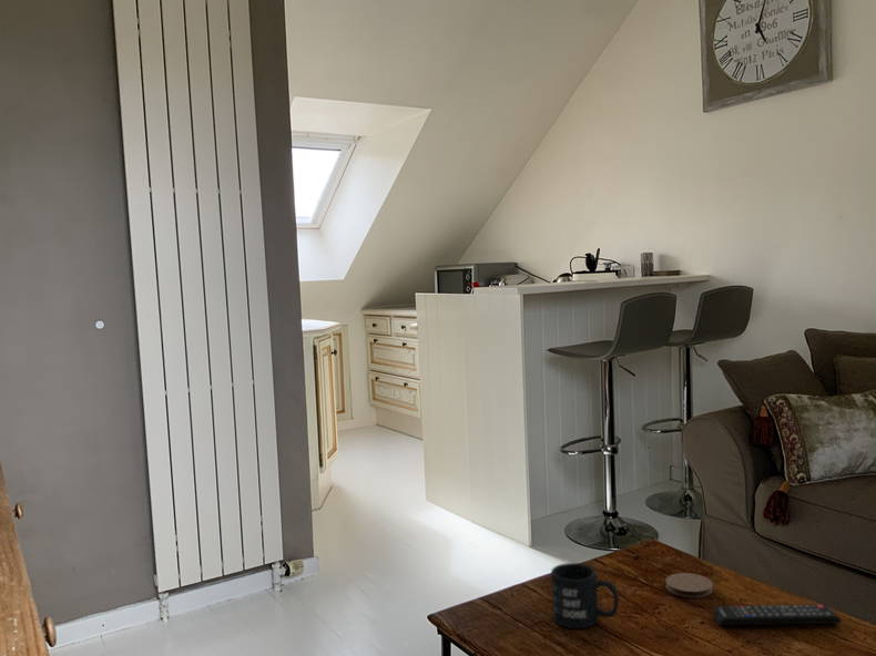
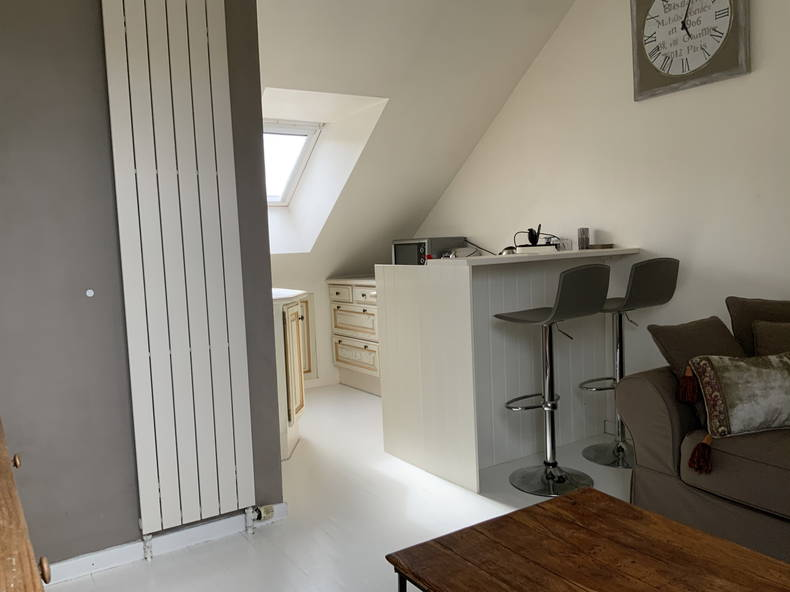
- remote control [712,603,842,626]
- coaster [664,572,714,598]
- mug [550,562,620,629]
